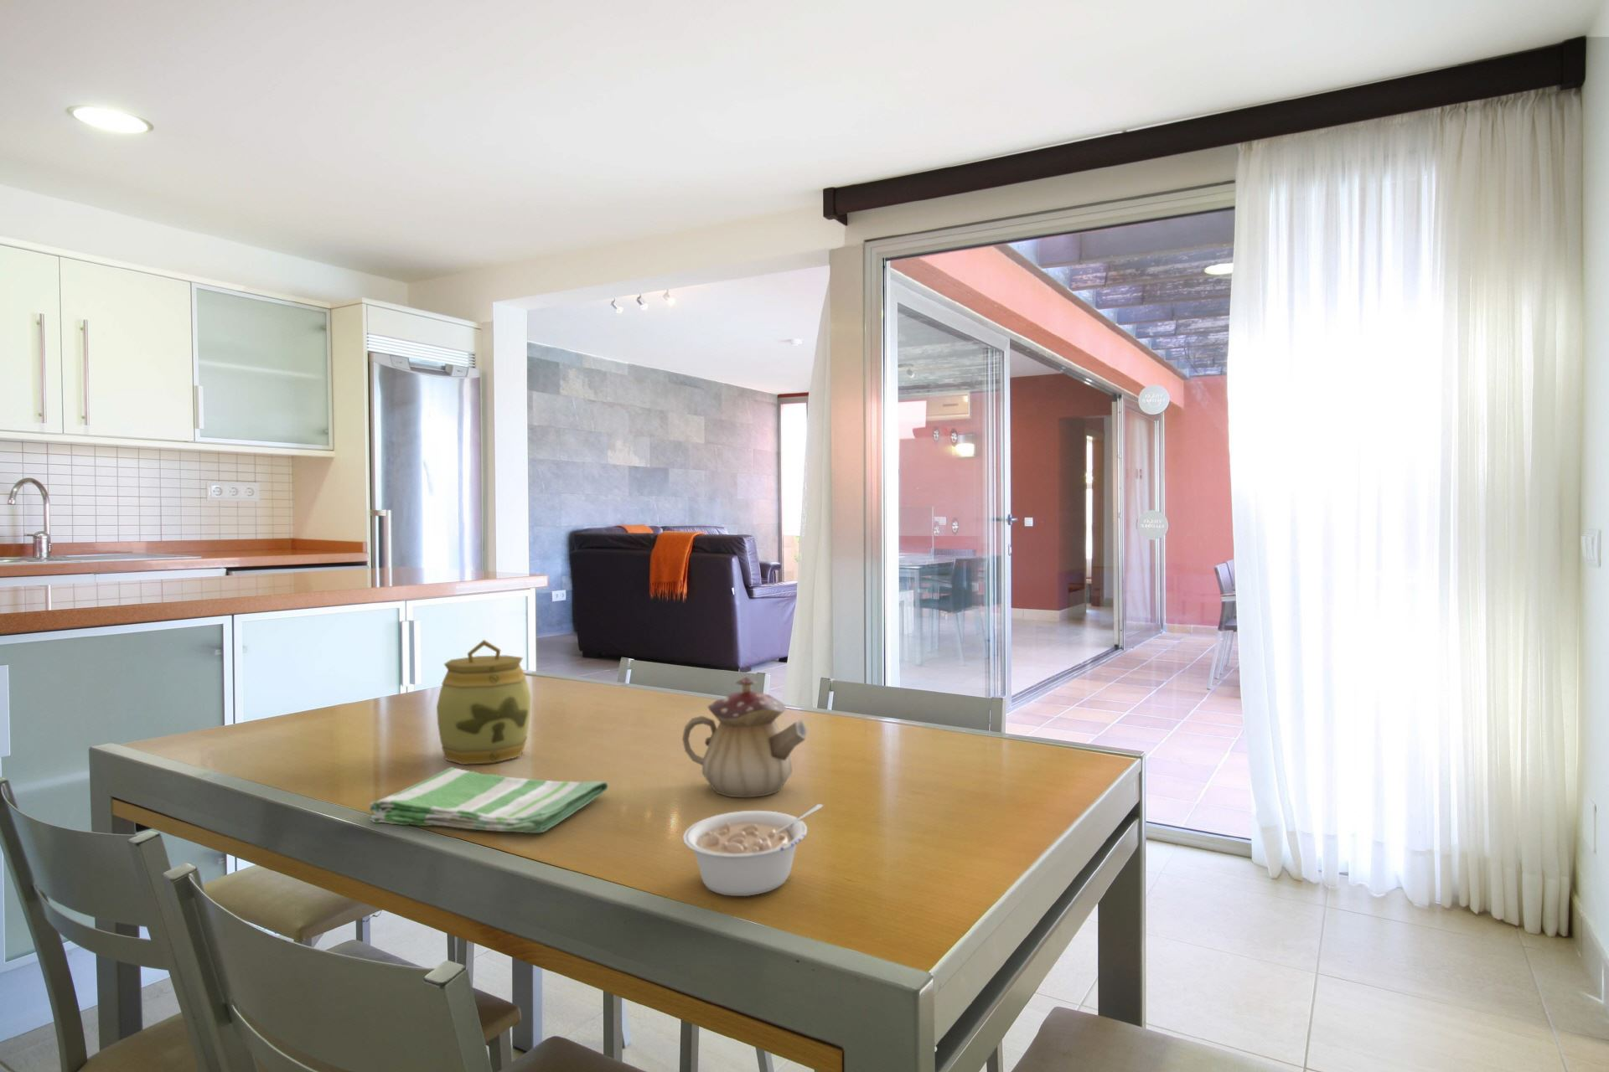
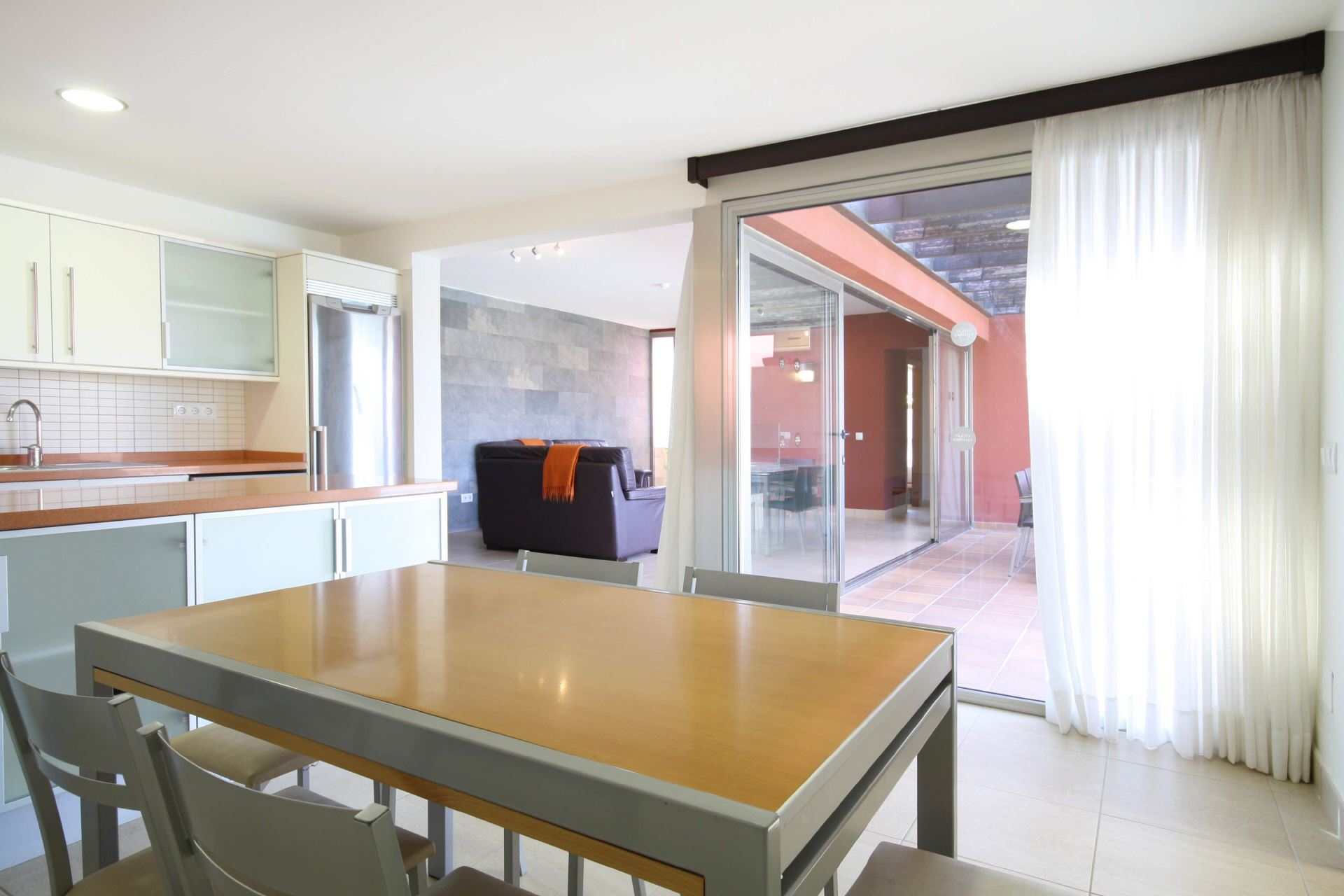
- jar [436,639,532,766]
- legume [682,803,824,897]
- teapot [681,676,808,798]
- dish towel [368,766,609,834]
